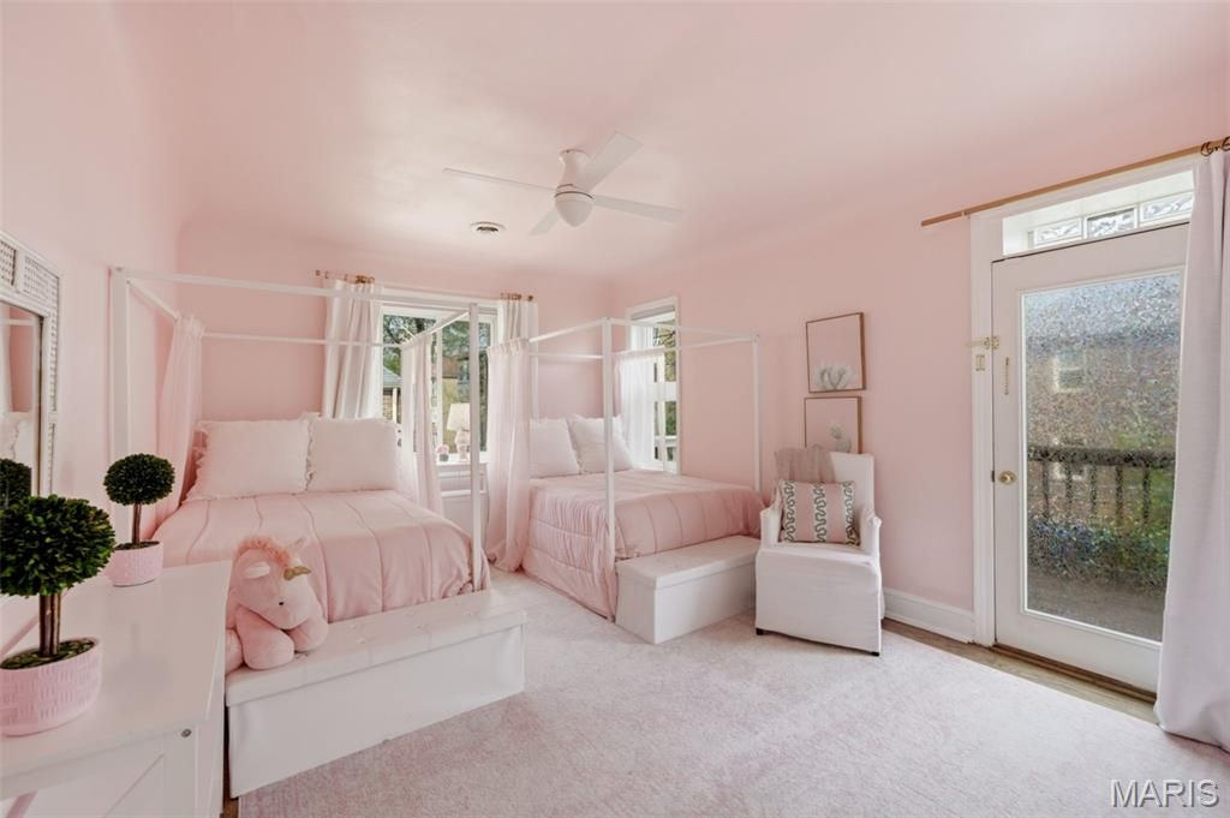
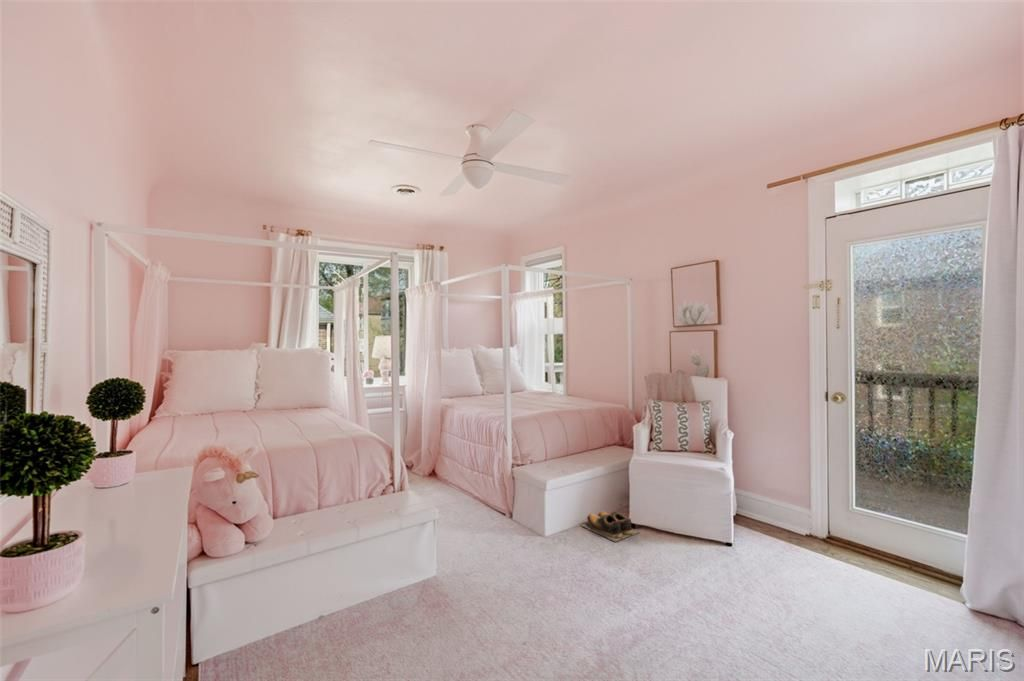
+ shoes [580,510,640,543]
